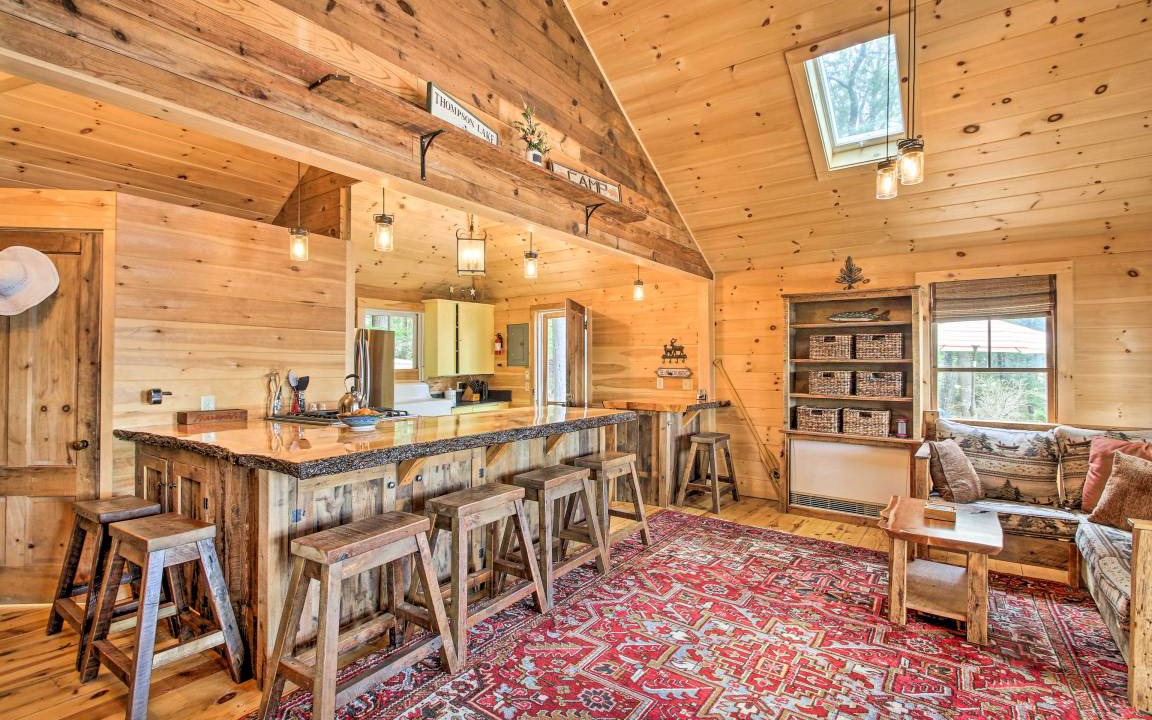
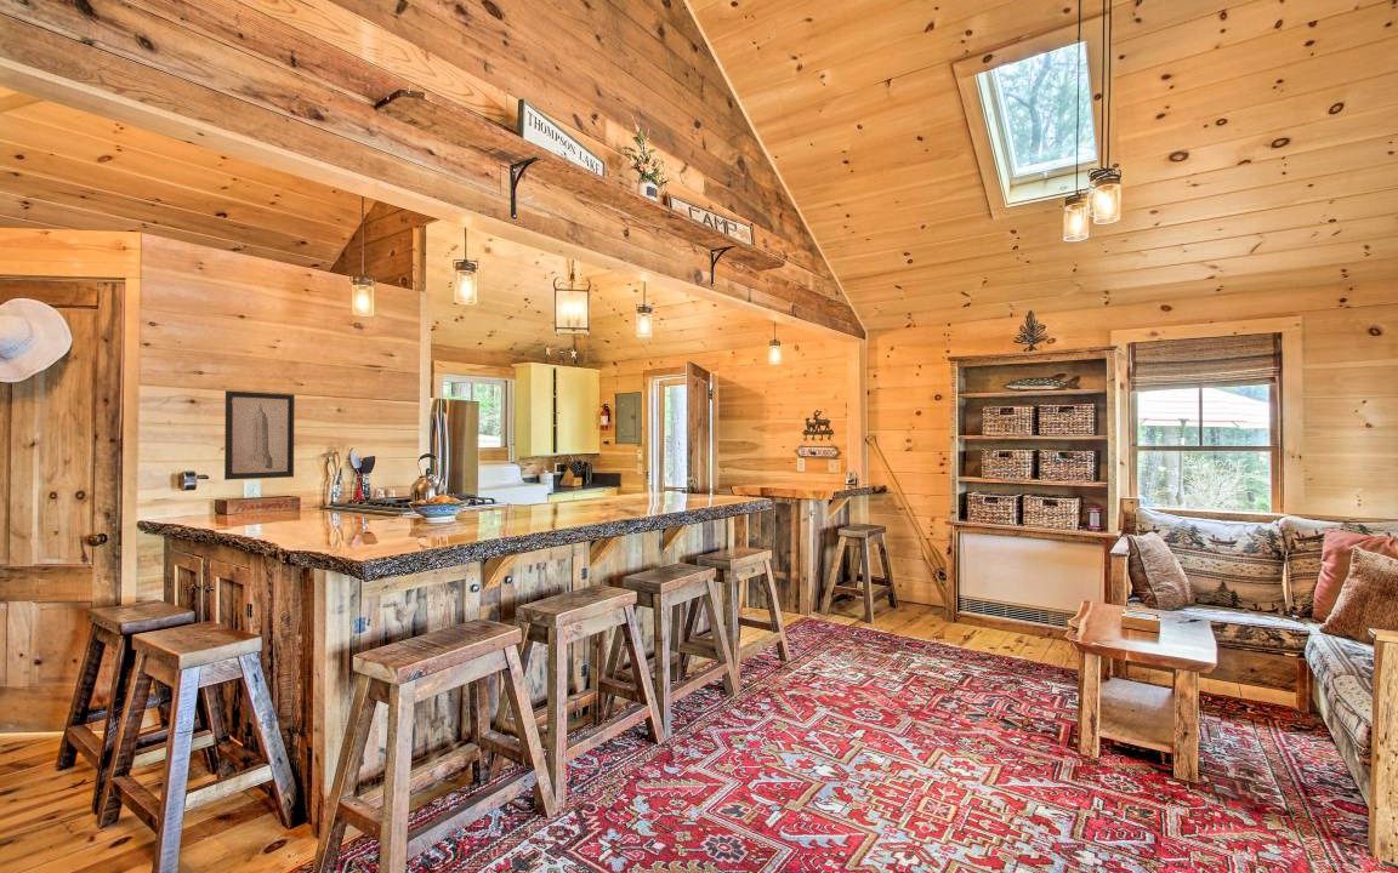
+ wall art [223,389,296,481]
